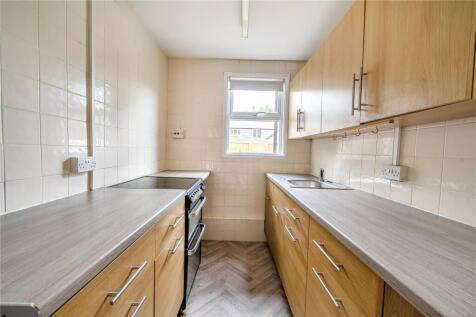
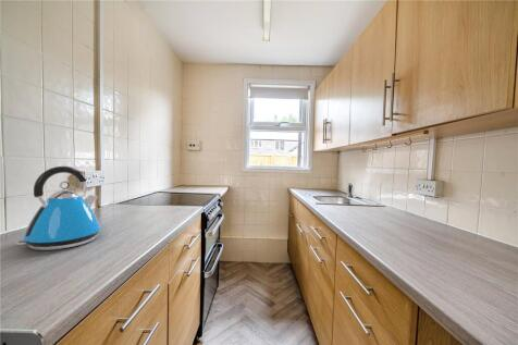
+ kettle [15,165,102,251]
